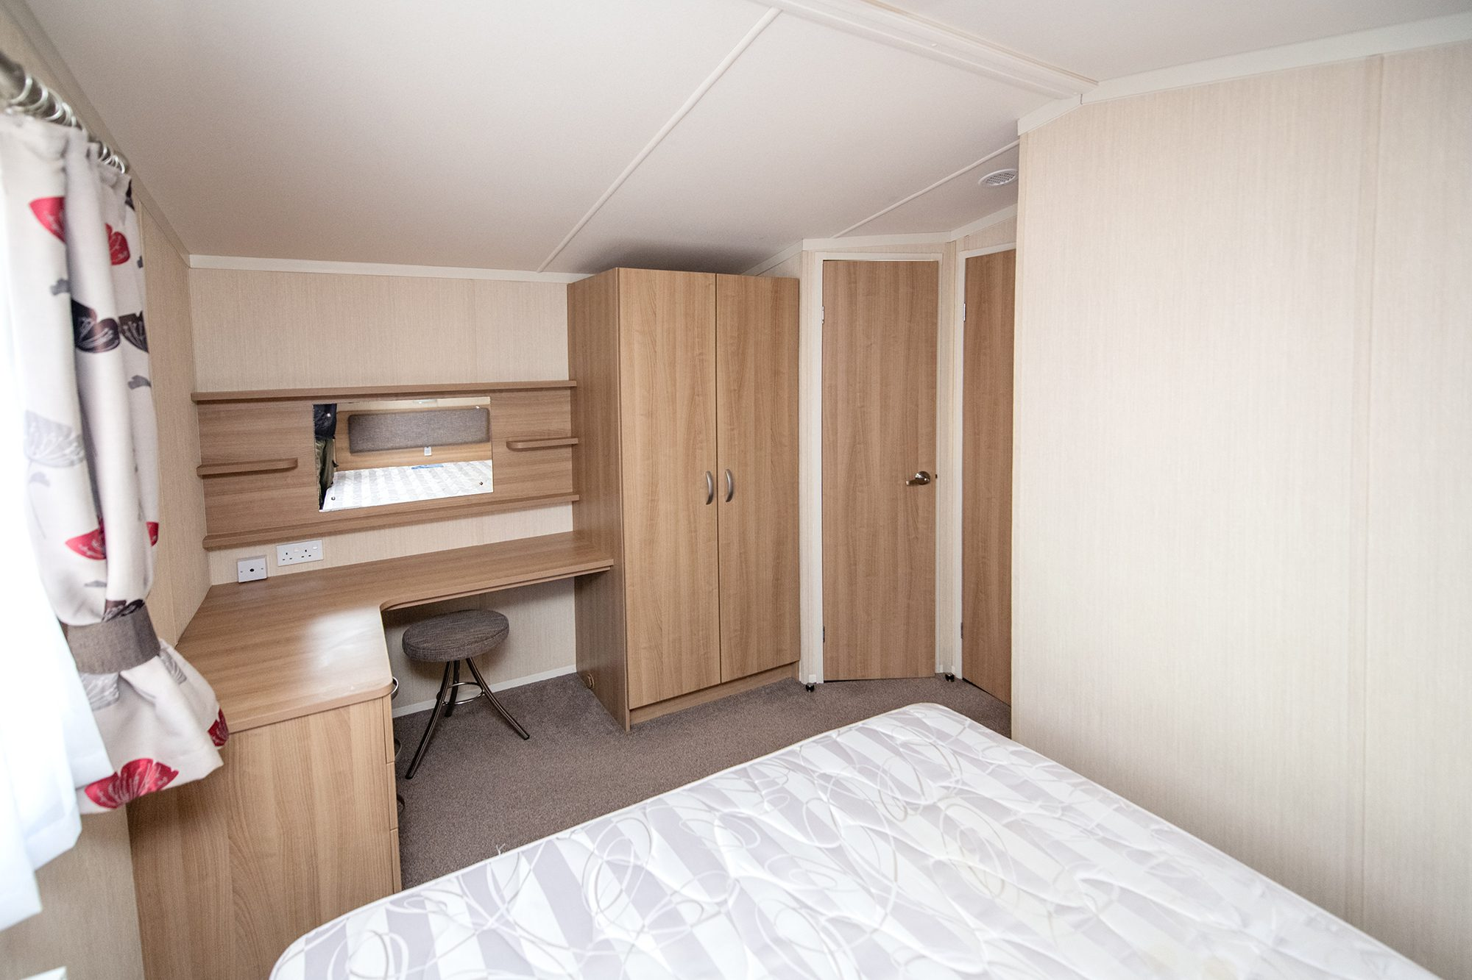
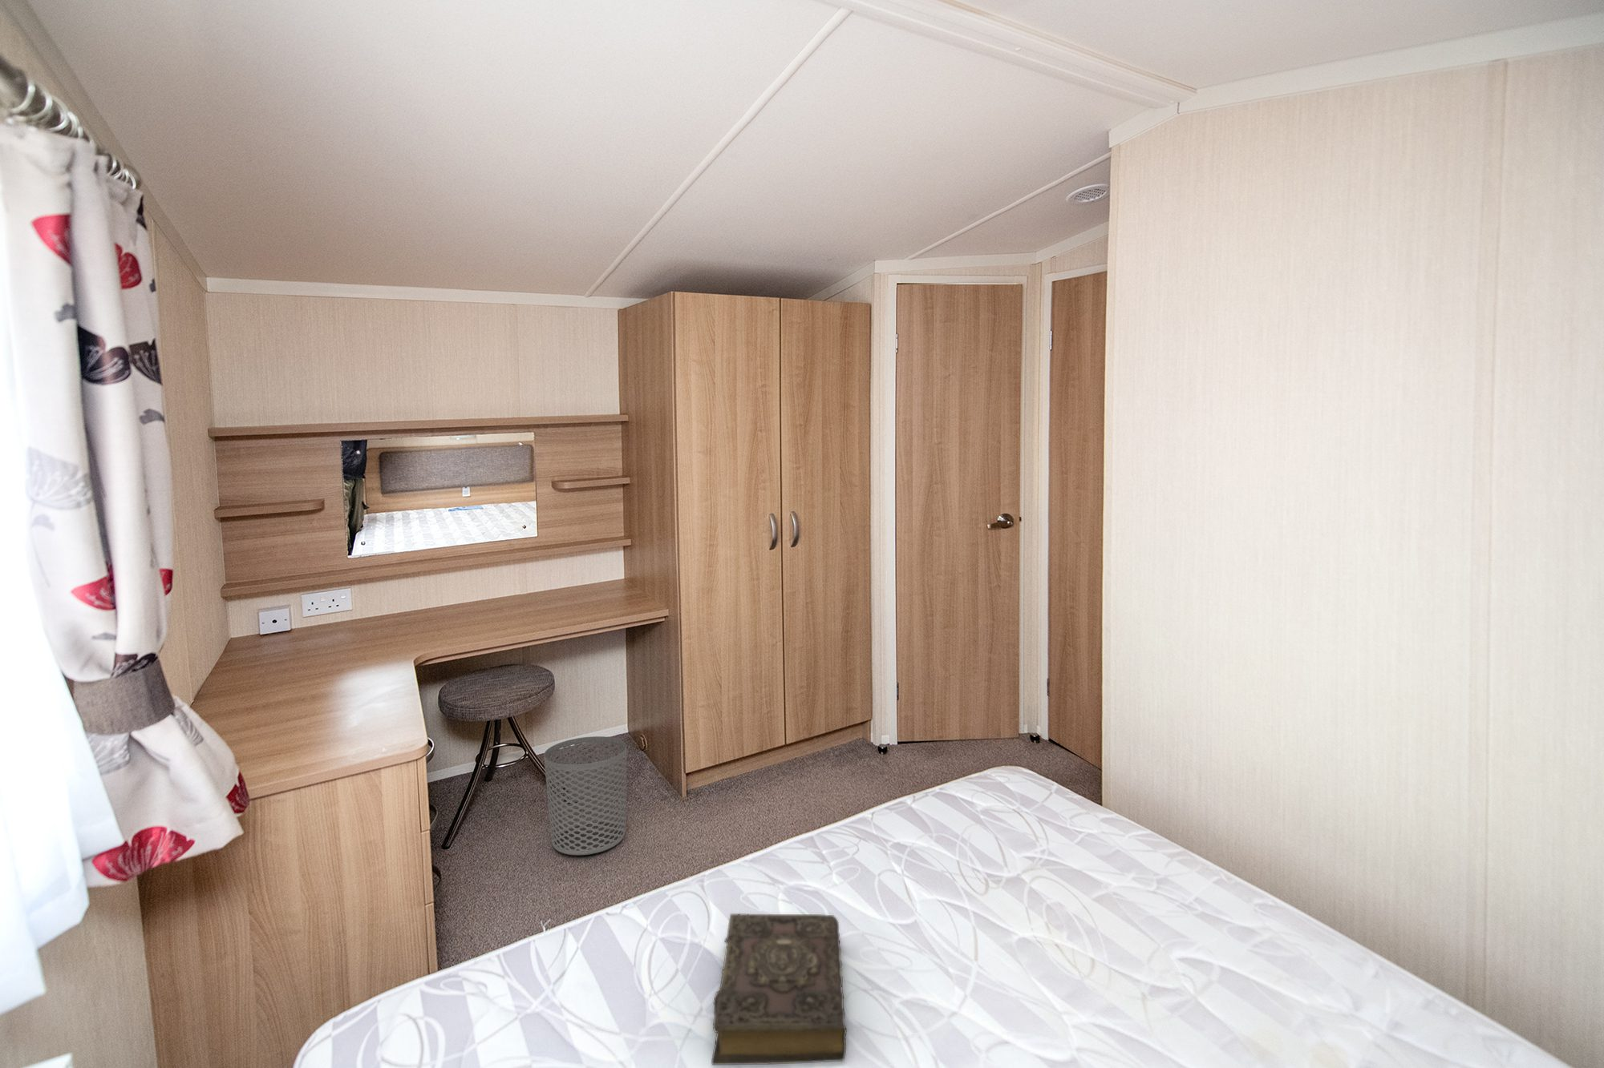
+ book [711,913,848,1066]
+ waste bin [543,735,627,856]
